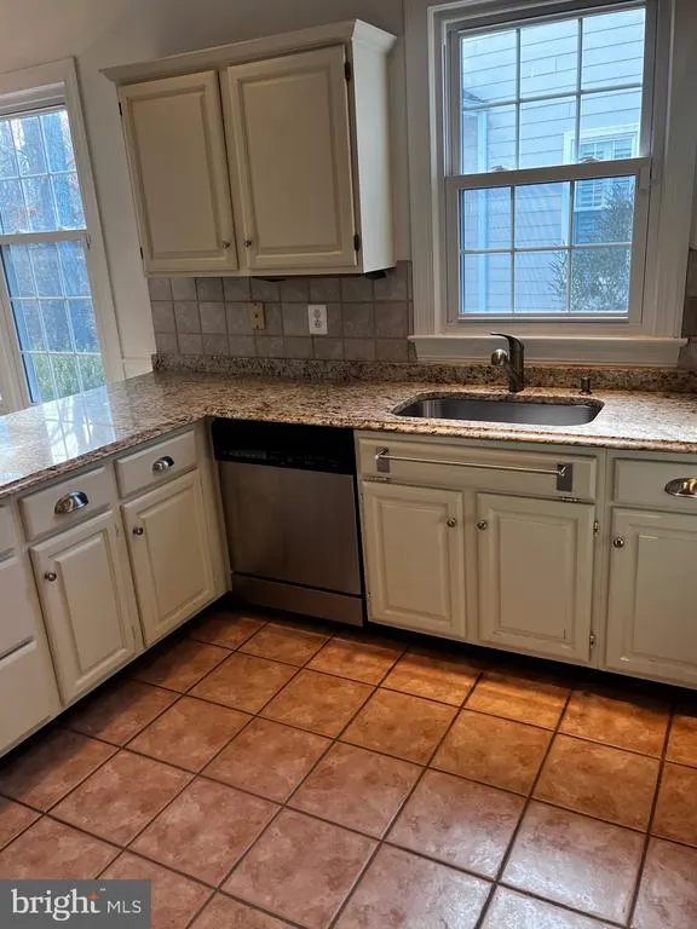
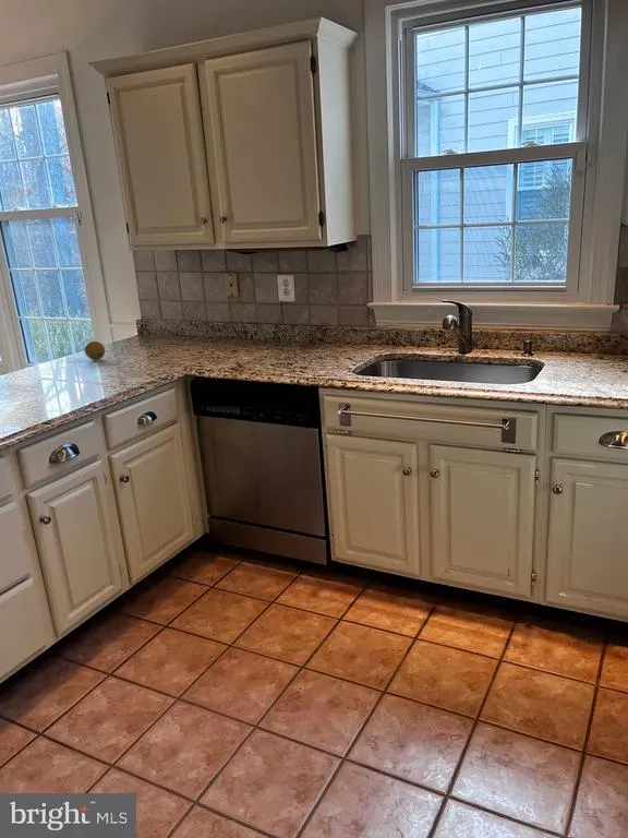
+ fruit [84,340,106,361]
